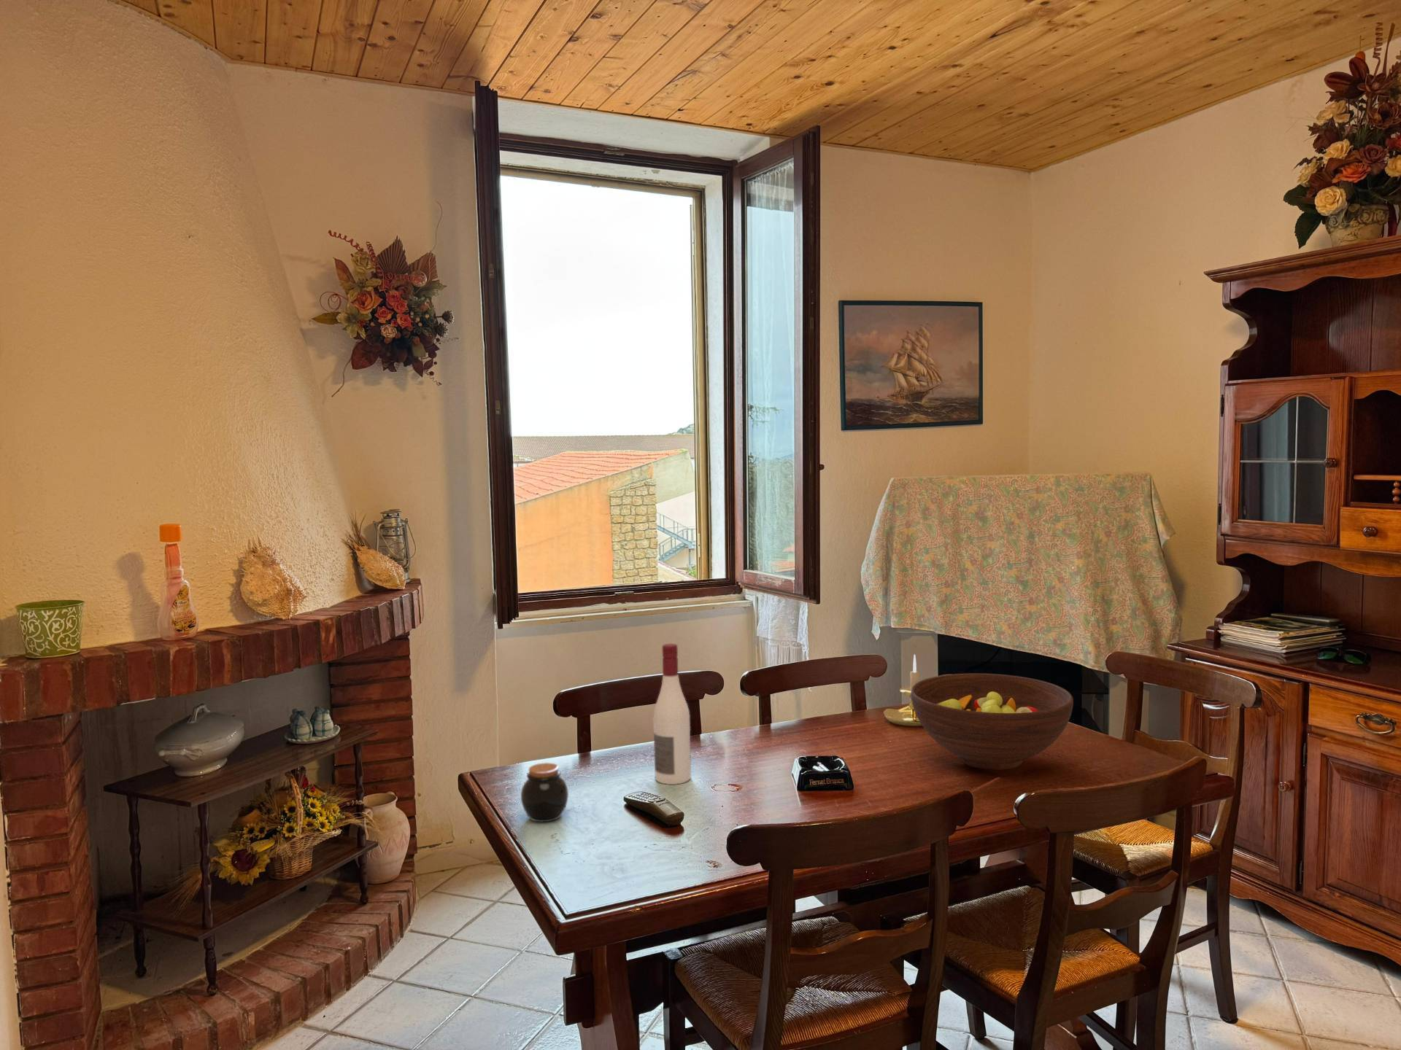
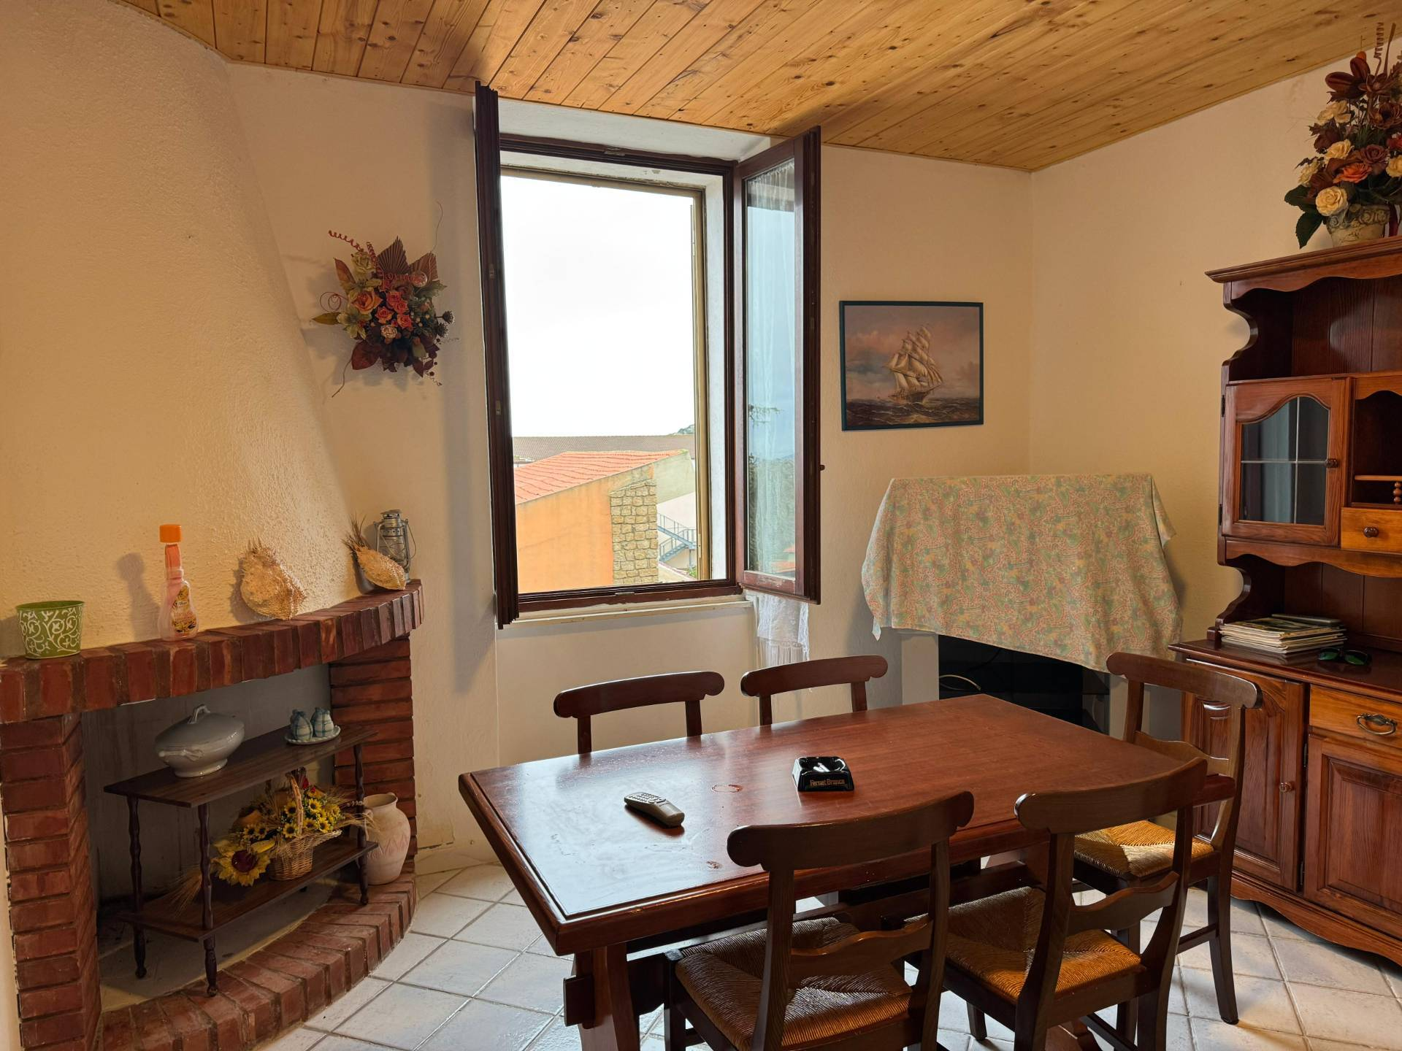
- candle holder [883,654,923,727]
- alcohol [652,643,692,785]
- fruit bowl [910,673,1074,771]
- jar [521,762,569,823]
